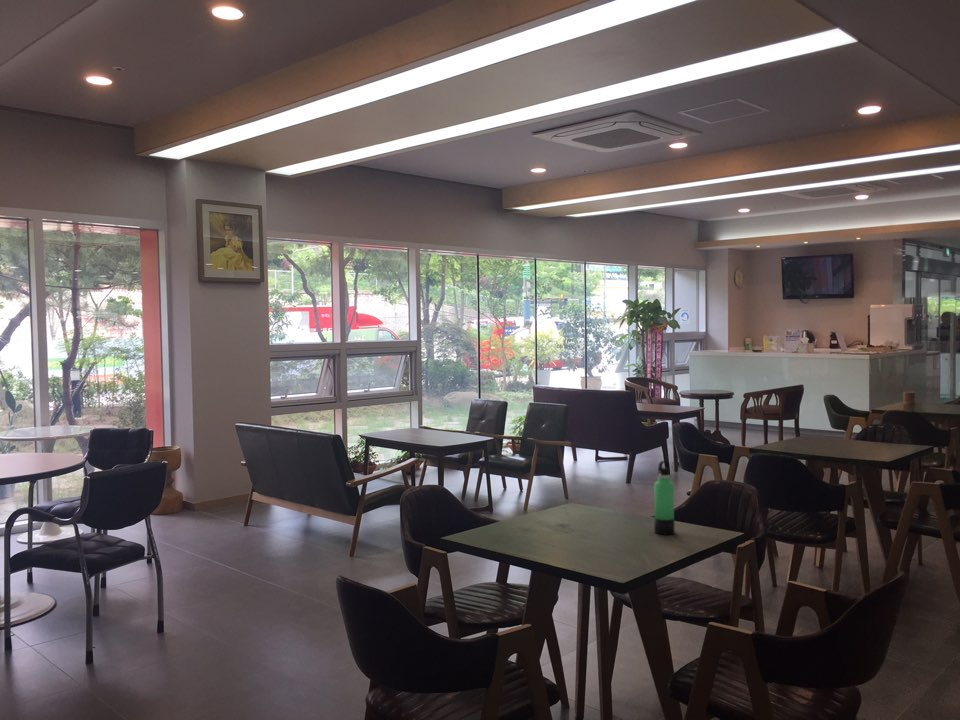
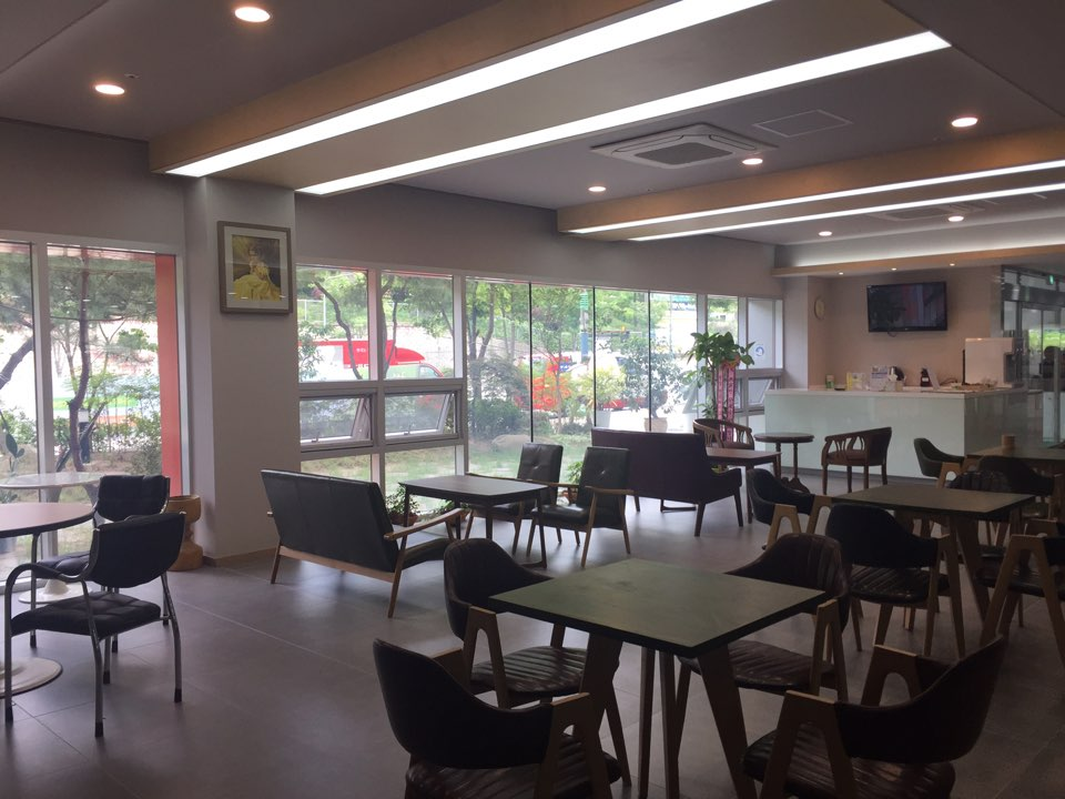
- thermos bottle [653,460,676,536]
